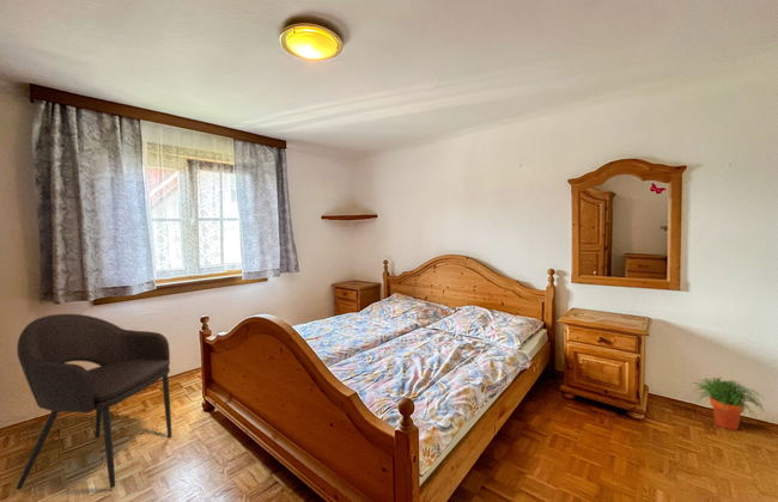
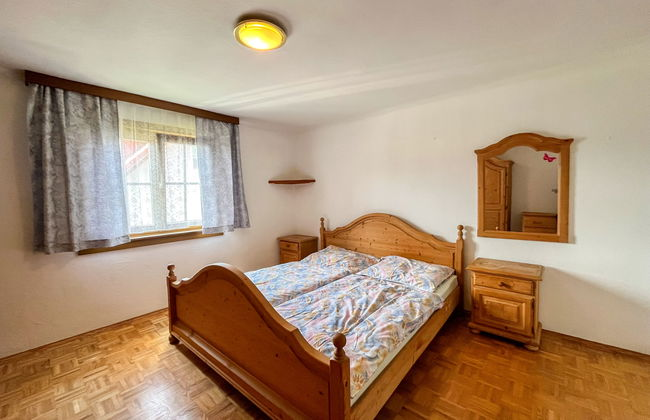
- armchair [14,313,172,491]
- potted plant [688,376,766,431]
